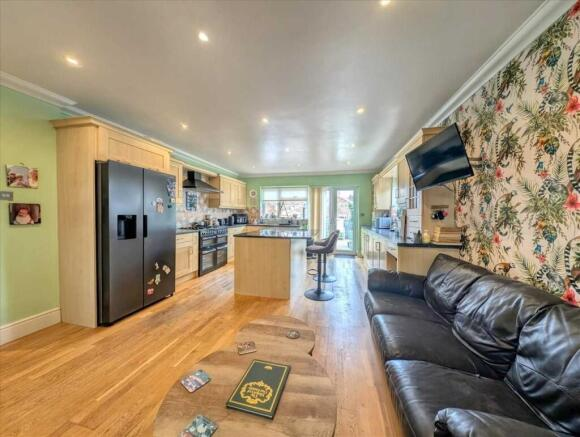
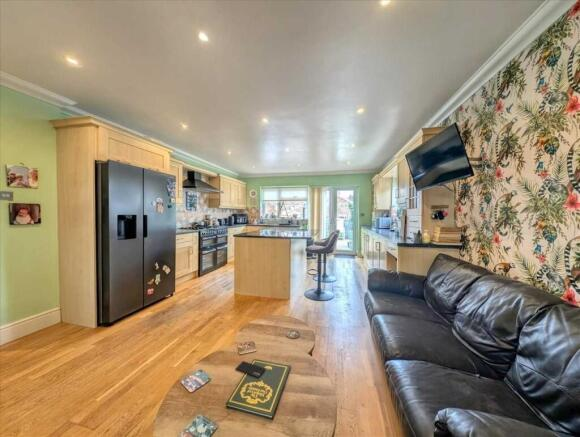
+ smartphone [235,360,266,379]
